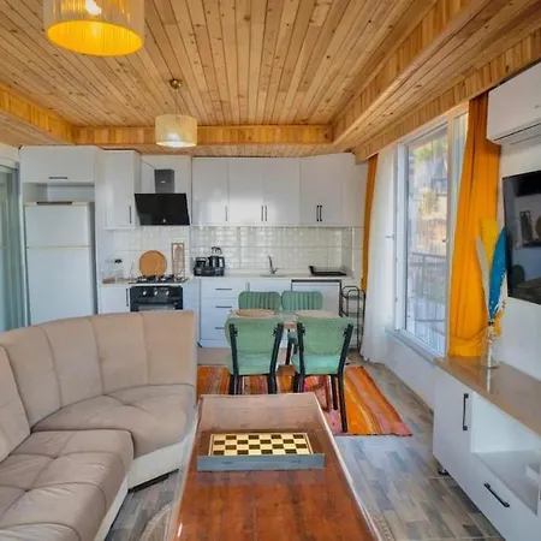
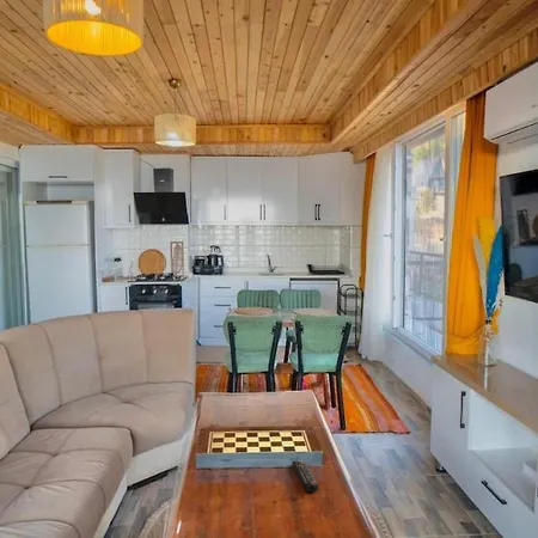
+ remote control [291,459,319,493]
